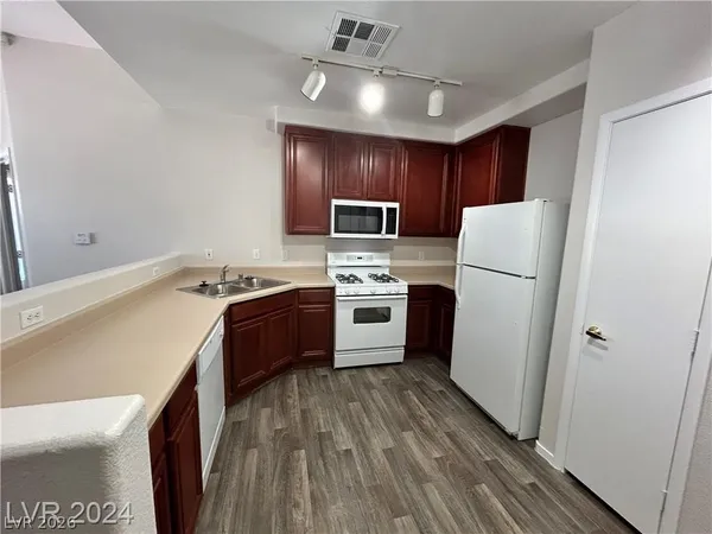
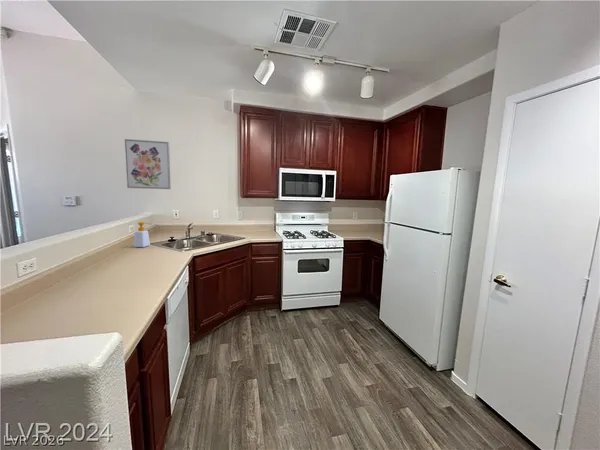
+ soap bottle [133,221,151,248]
+ wall art [124,138,172,190]
